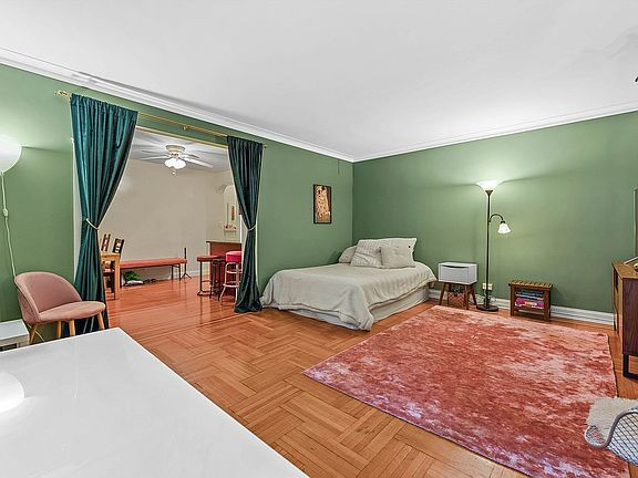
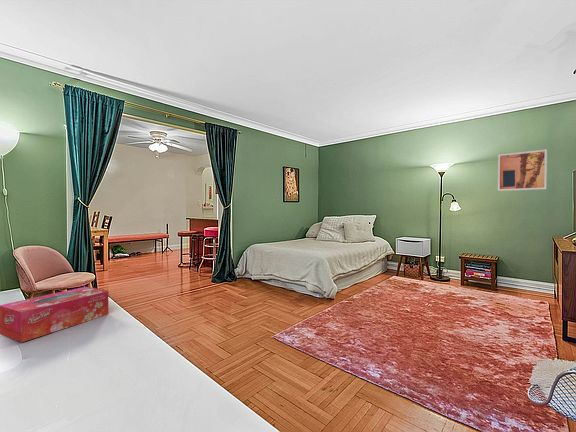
+ wall art [497,148,548,192]
+ tissue box [0,286,109,343]
